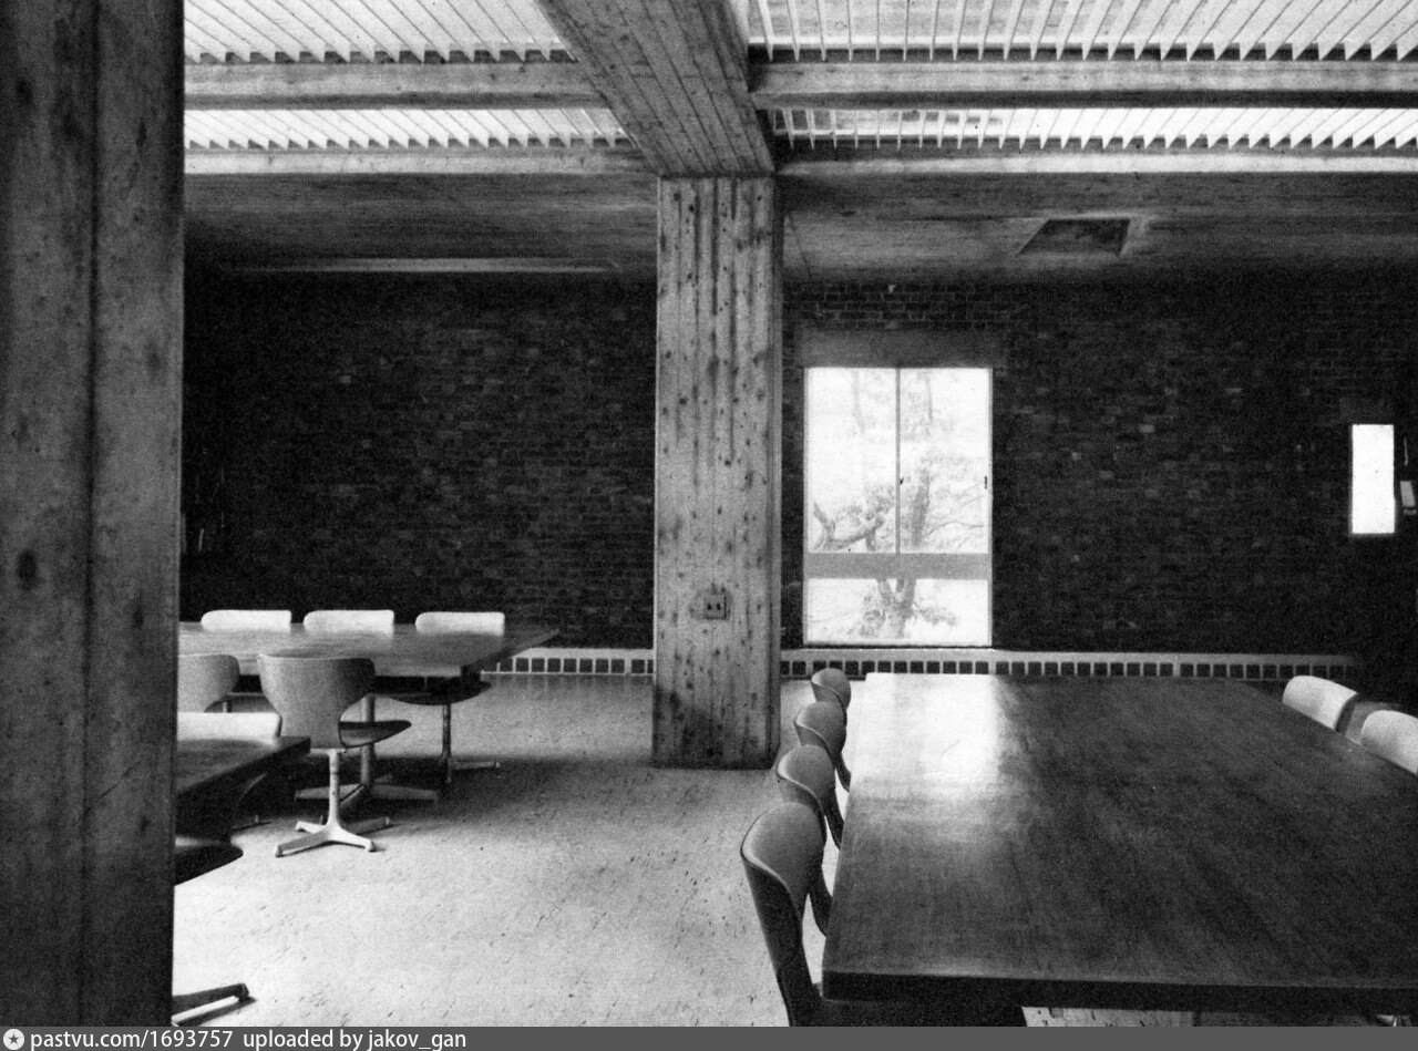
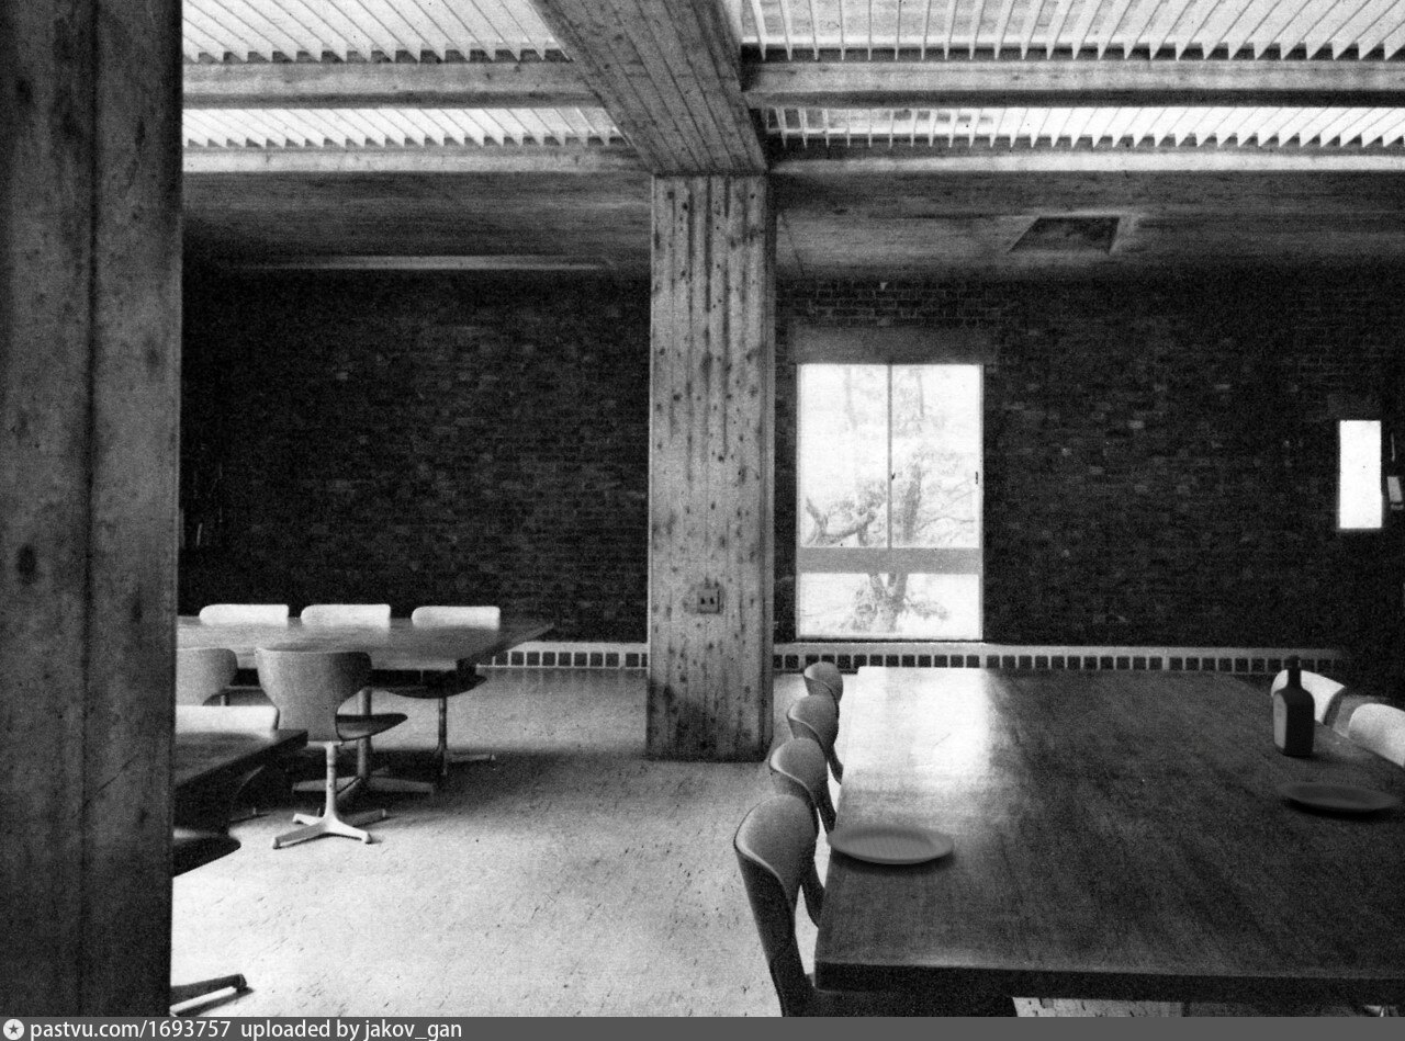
+ bottle [1272,654,1317,757]
+ plate [824,823,956,865]
+ plate [1274,781,1402,814]
